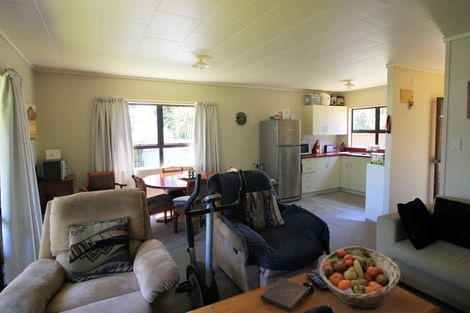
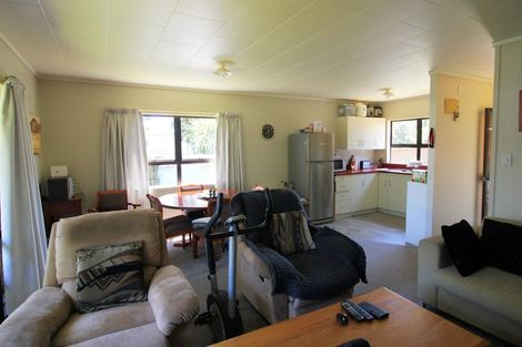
- fruit basket [318,245,402,310]
- book [260,277,310,313]
